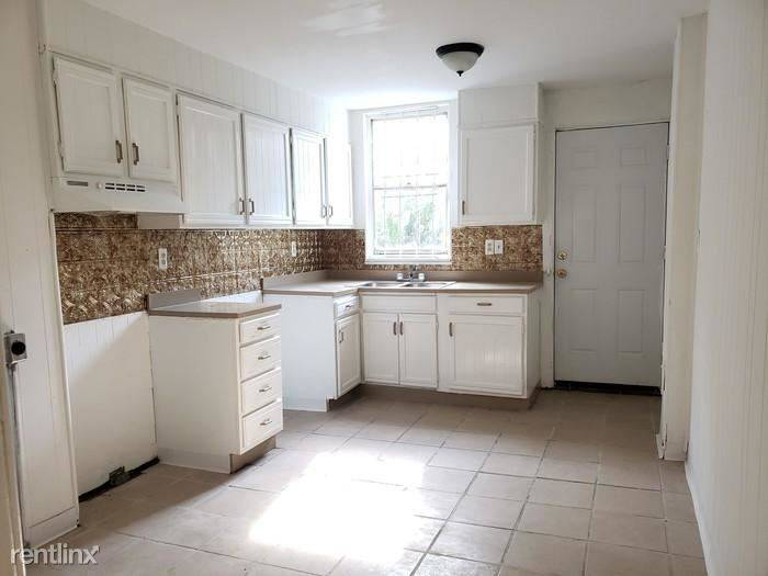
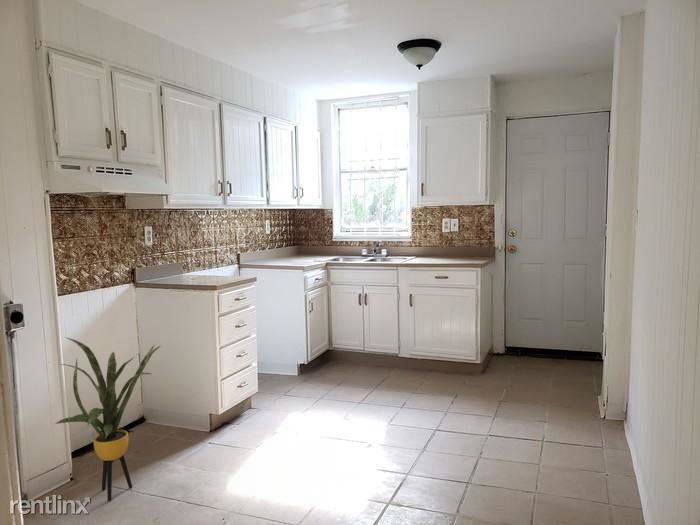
+ house plant [54,336,161,502]
